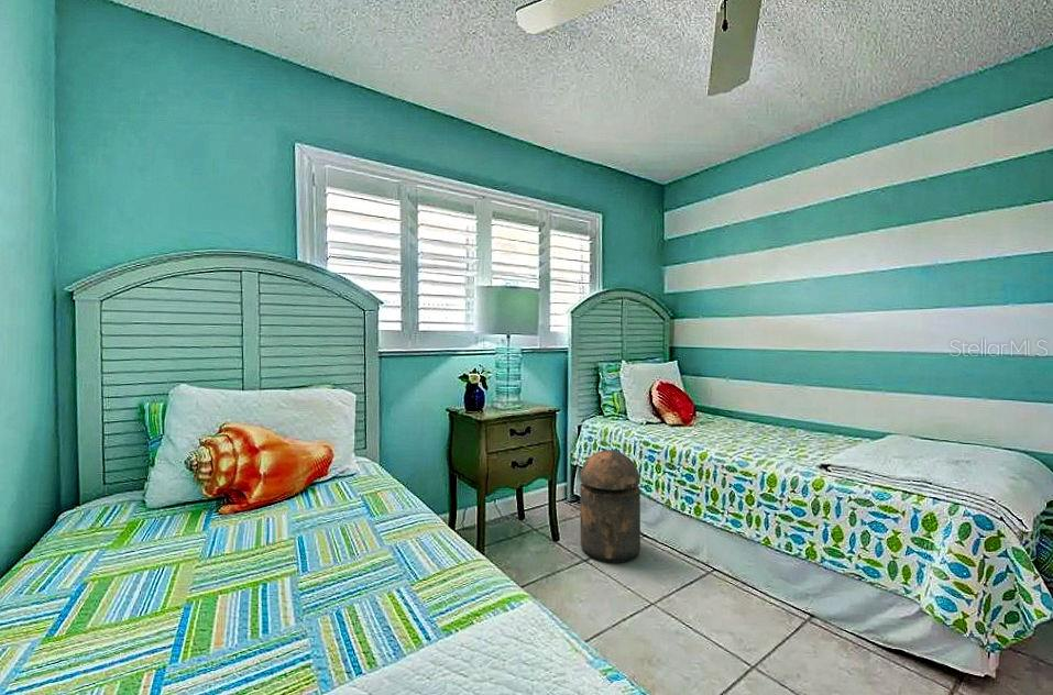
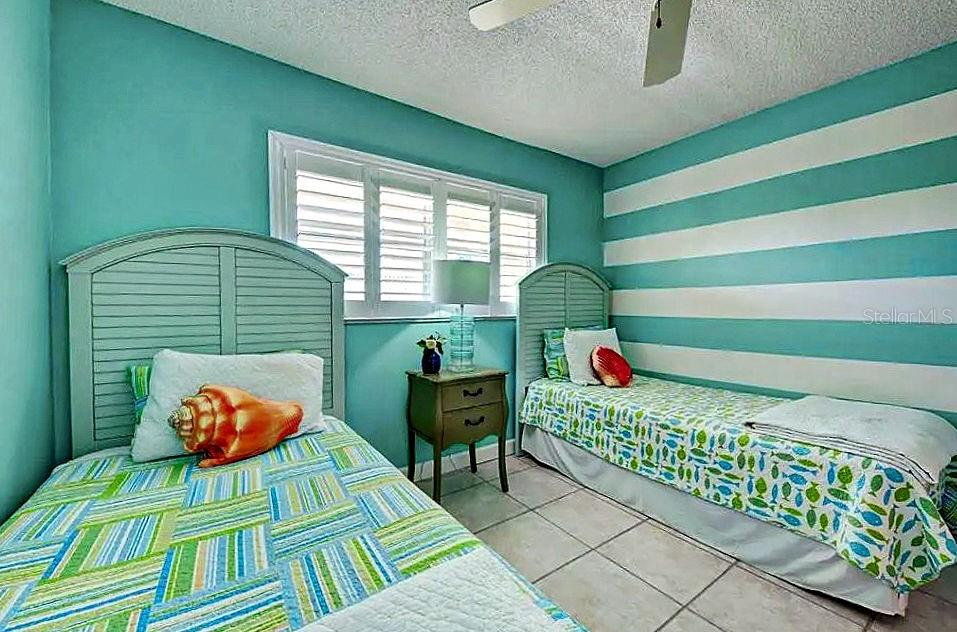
- trash can [579,449,641,564]
